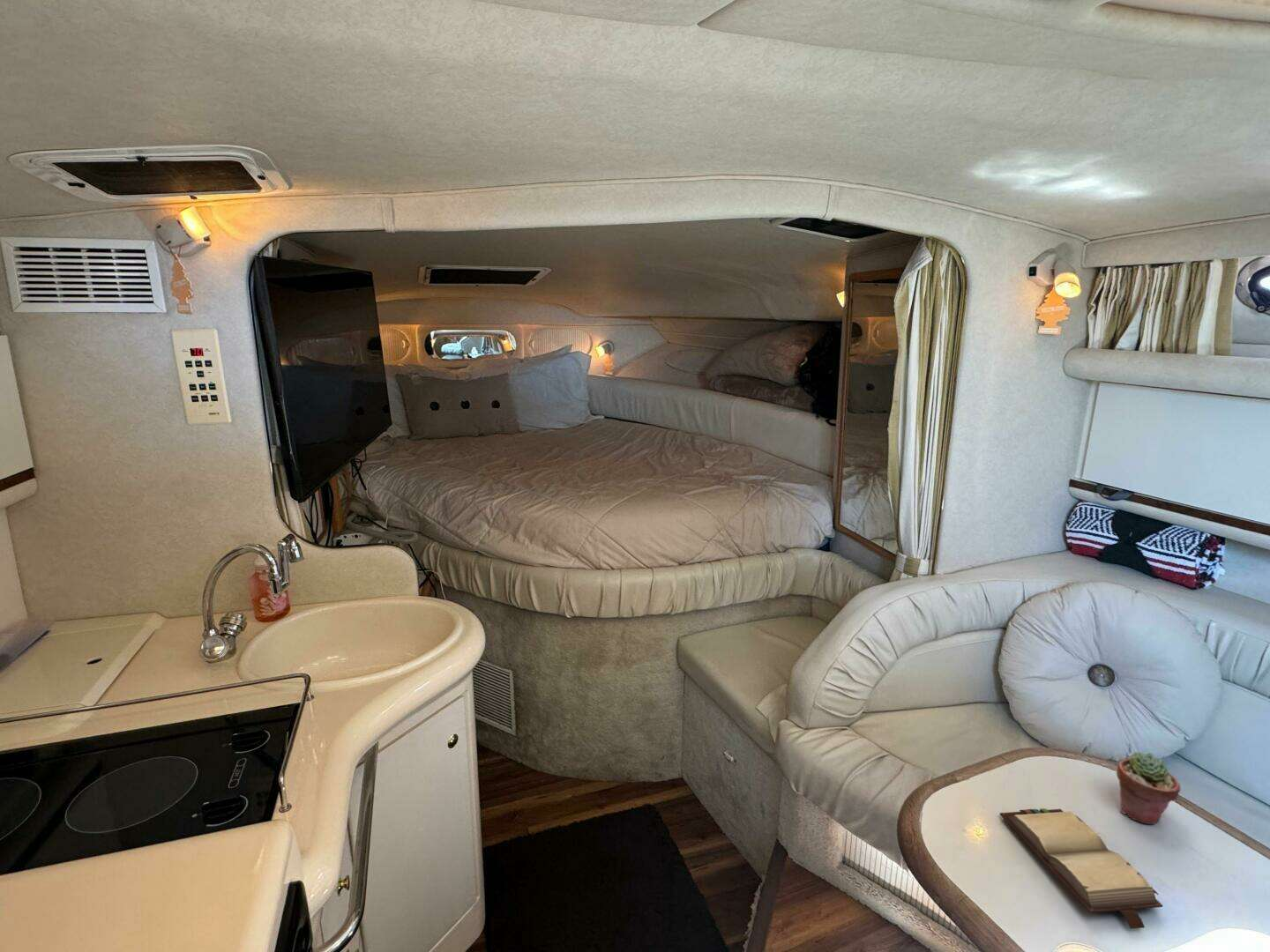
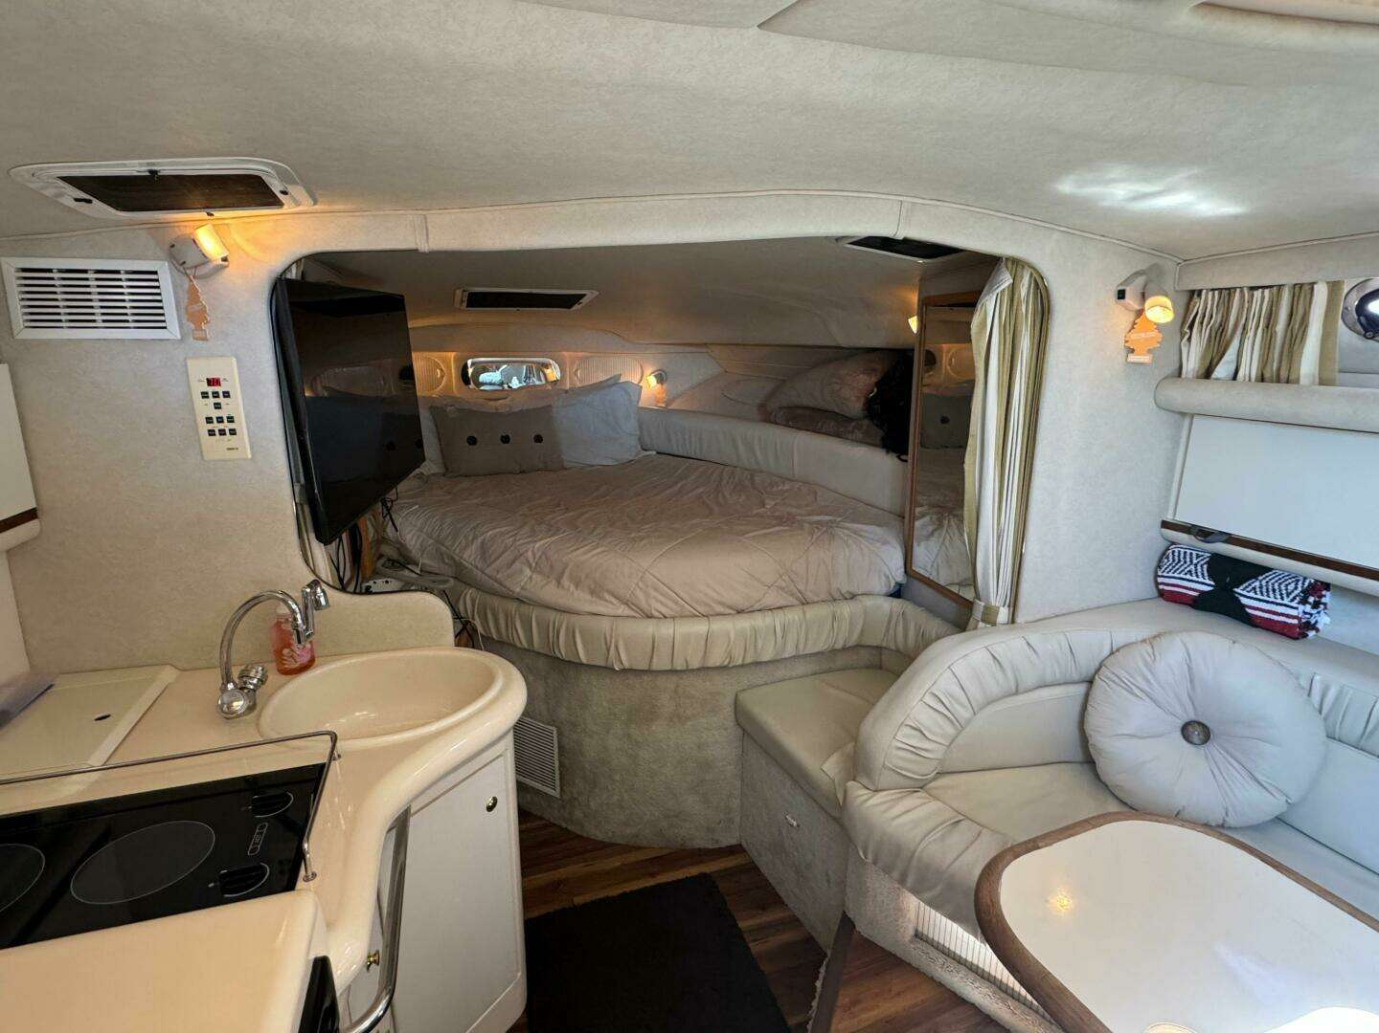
- potted succulent [1116,751,1182,825]
- hardback book [999,807,1163,929]
